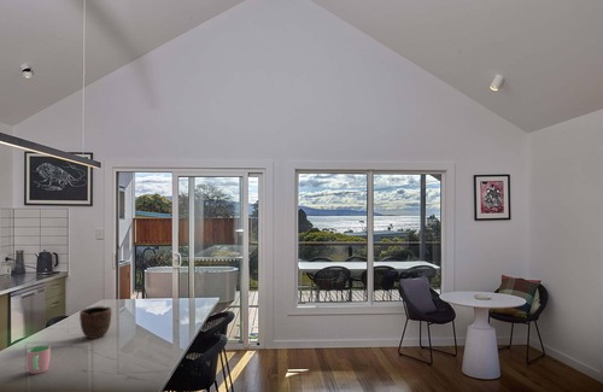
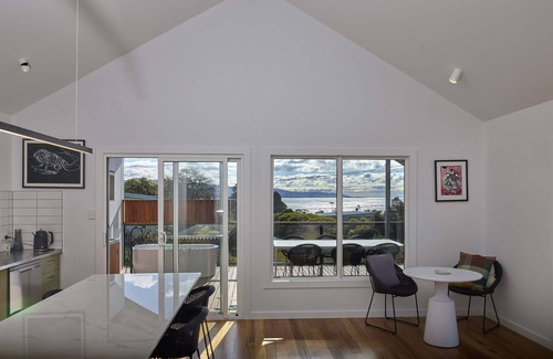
- cup [25,344,52,375]
- bowl [78,305,112,340]
